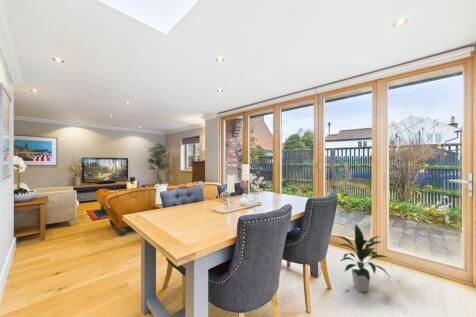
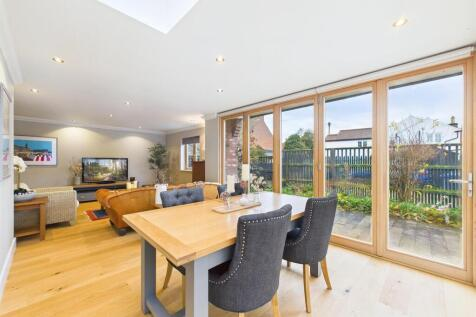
- indoor plant [334,223,391,293]
